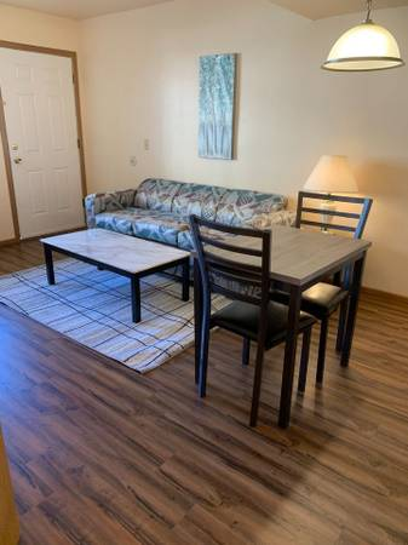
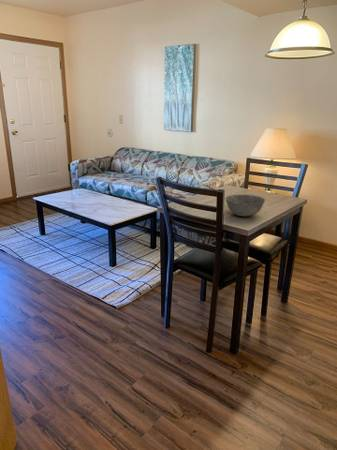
+ bowl [224,194,266,217]
